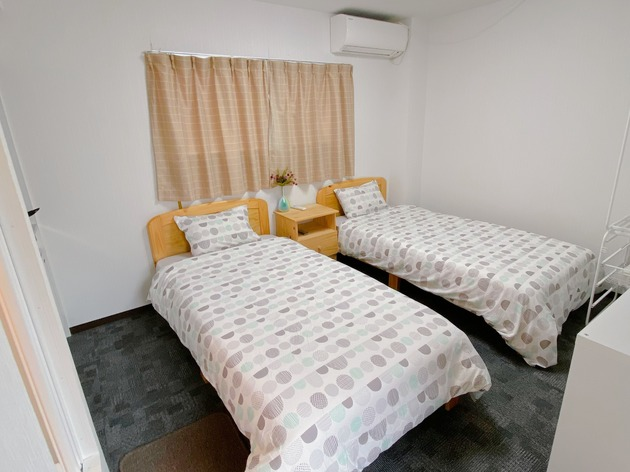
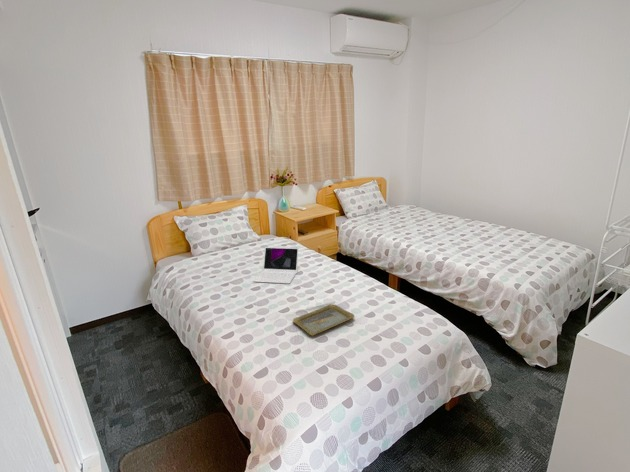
+ laptop [253,246,299,284]
+ tray [292,304,355,336]
